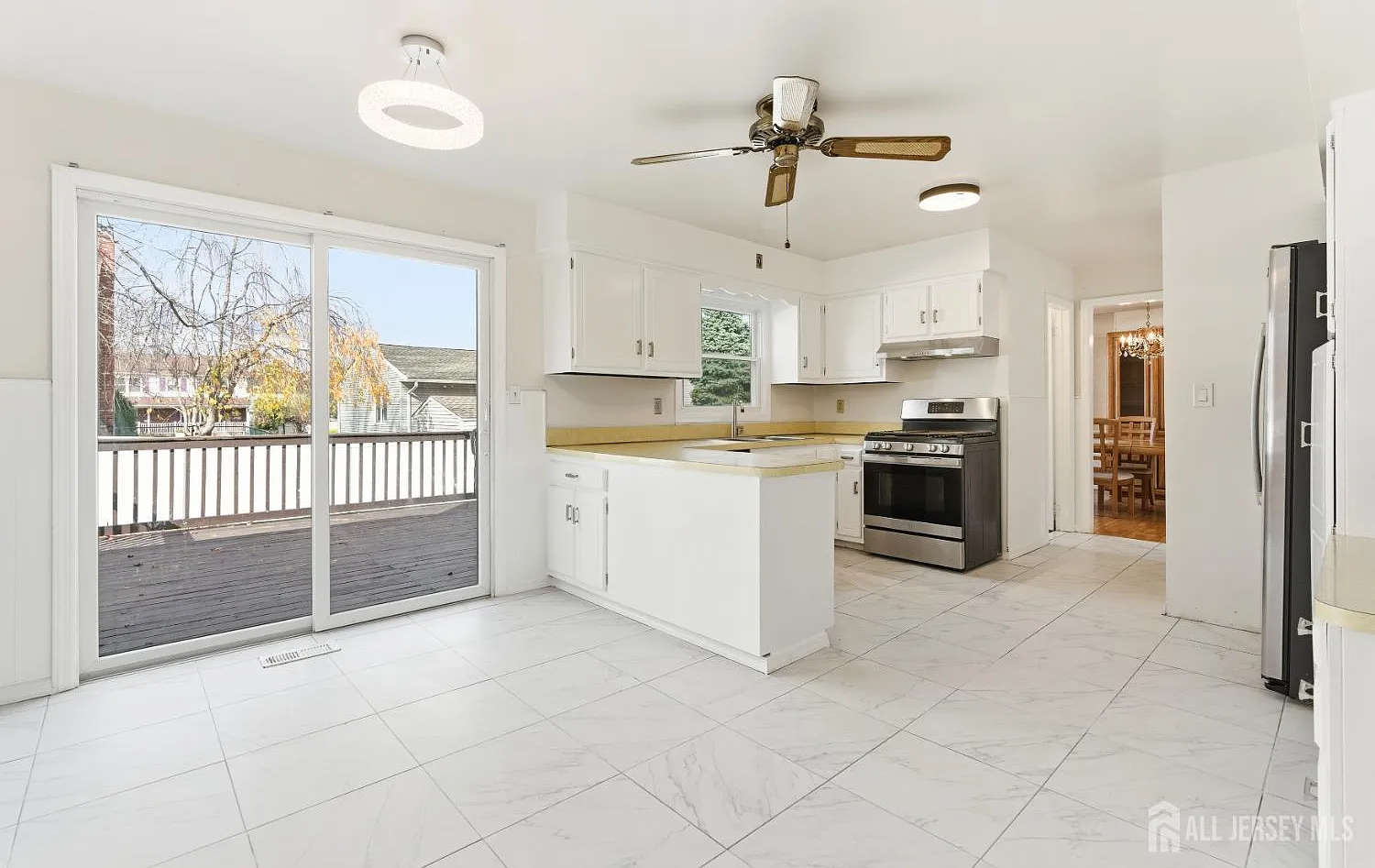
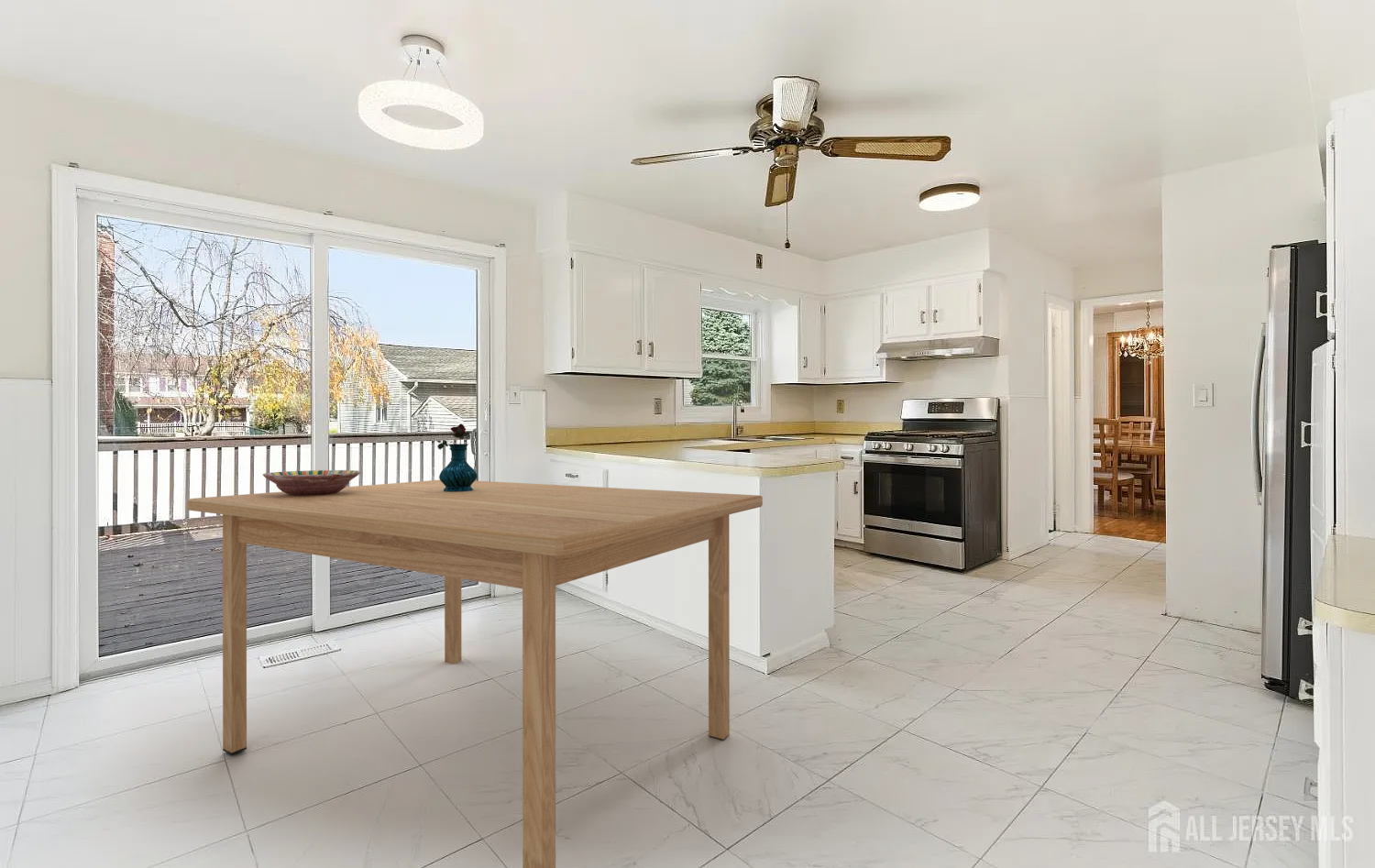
+ serving bowl [262,469,361,496]
+ table [186,479,764,868]
+ vase [435,423,479,492]
